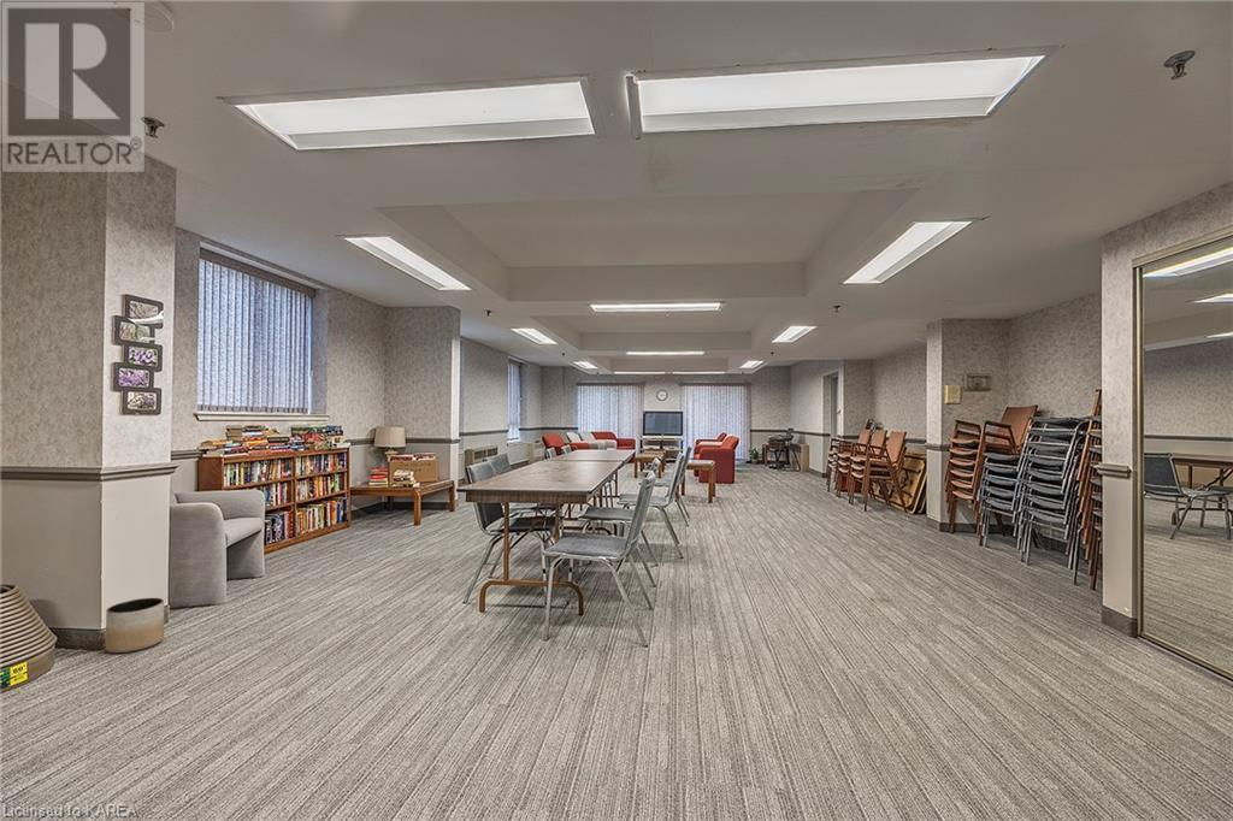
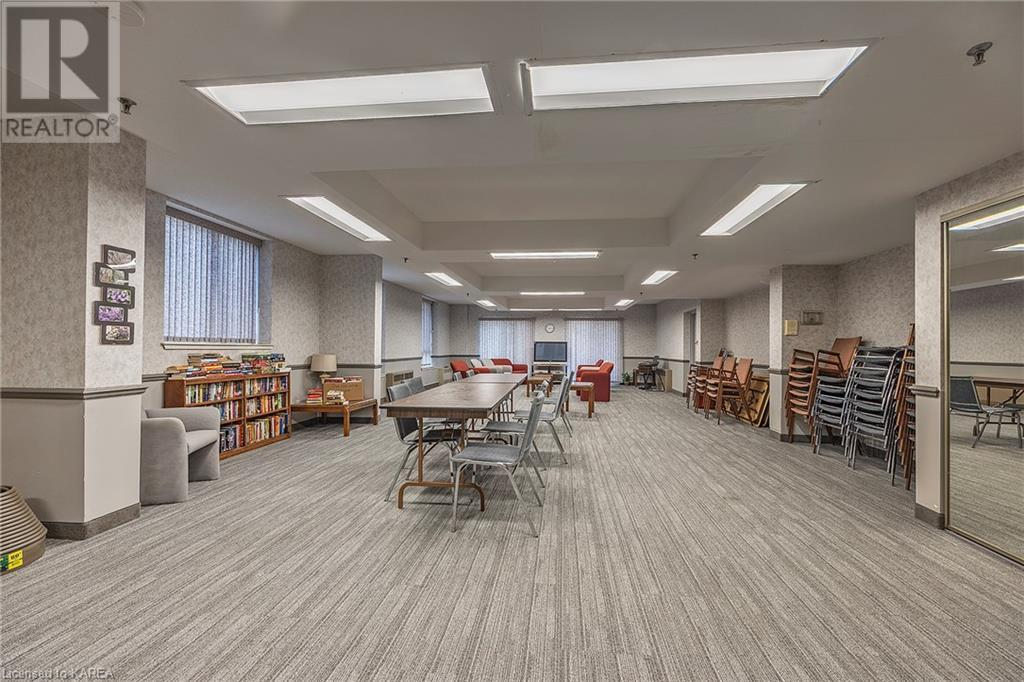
- planter [105,597,165,655]
